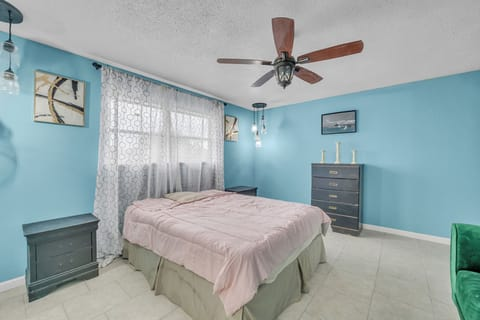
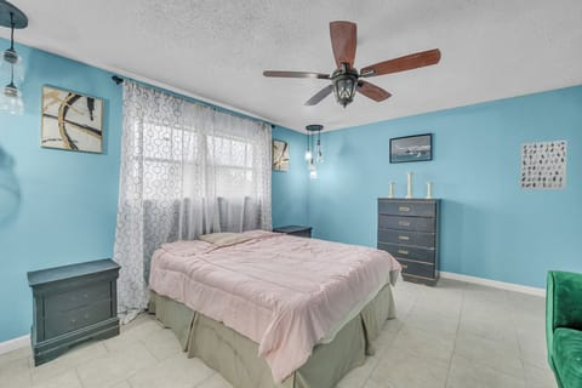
+ wall art [519,139,569,190]
